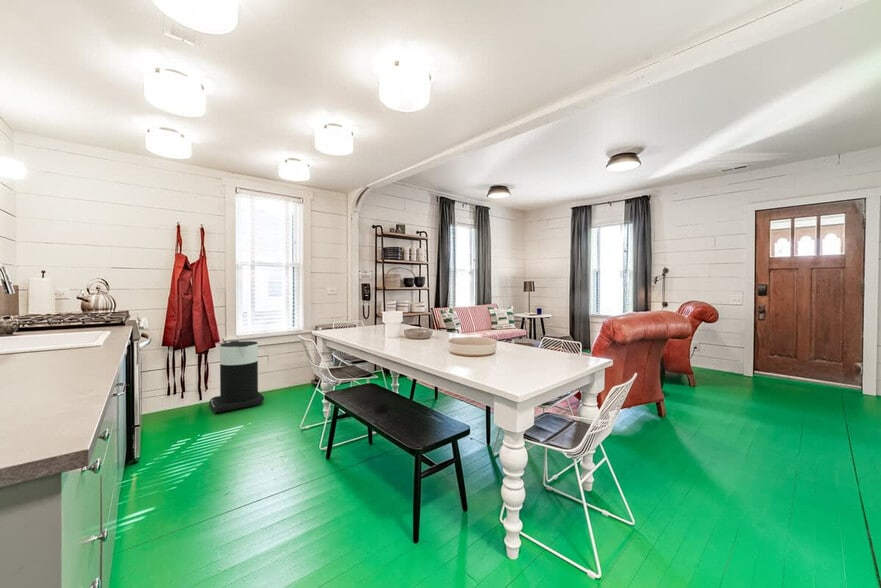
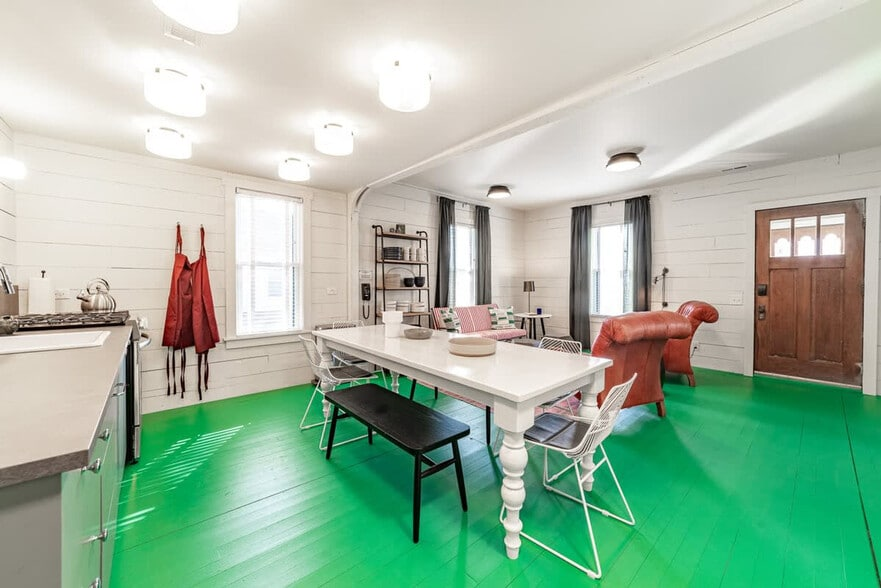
- trash can [208,340,265,414]
